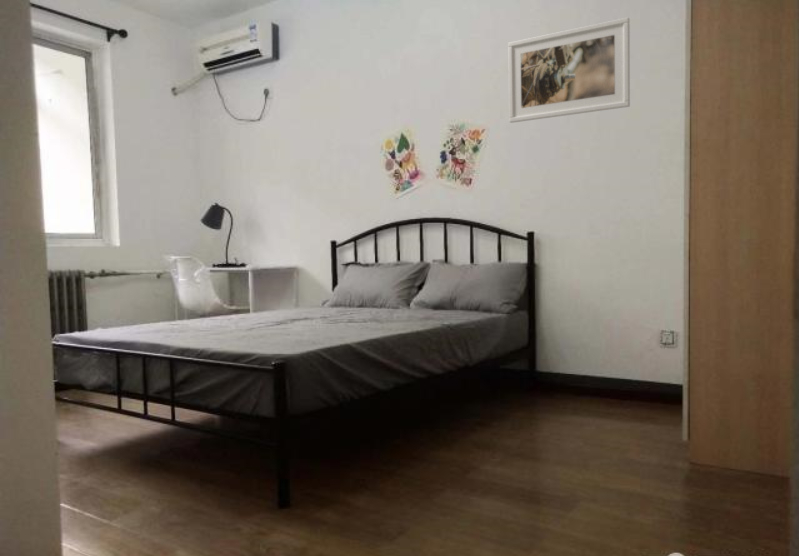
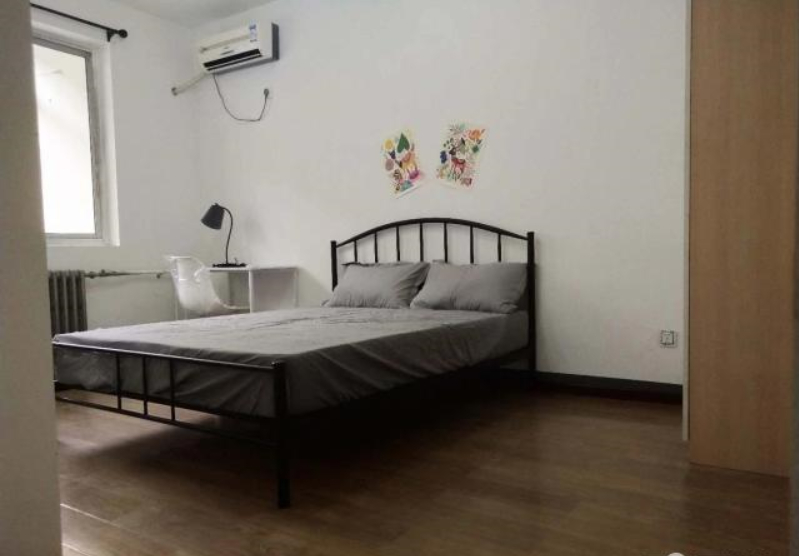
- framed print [507,17,631,124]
